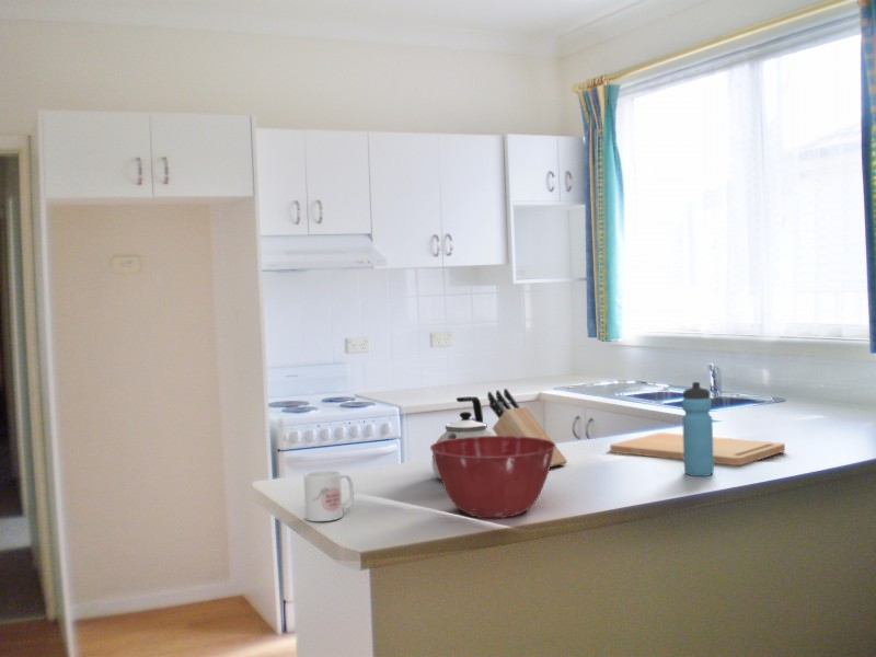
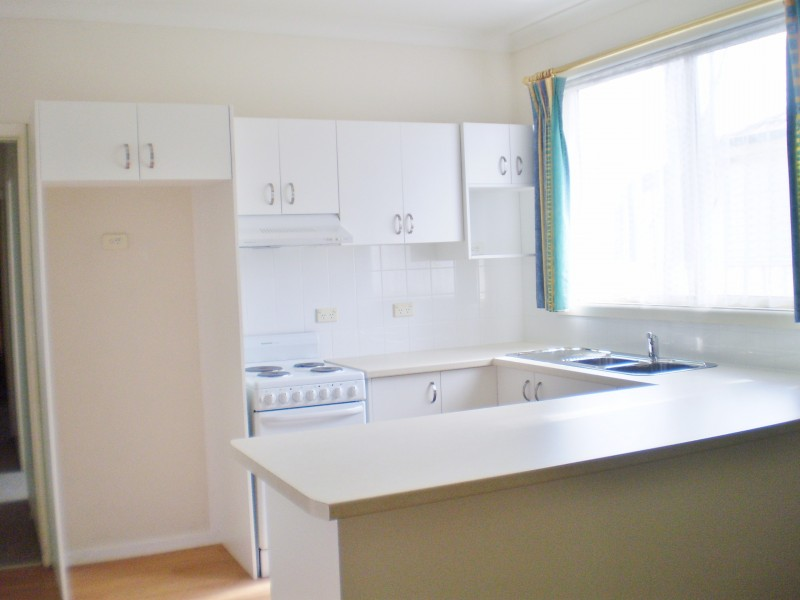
- mixing bowl [429,435,557,519]
- kettle [431,395,494,480]
- knife block [486,388,568,469]
- mug [302,470,355,522]
- water bottle [681,381,715,477]
- cutting board [609,431,786,466]
